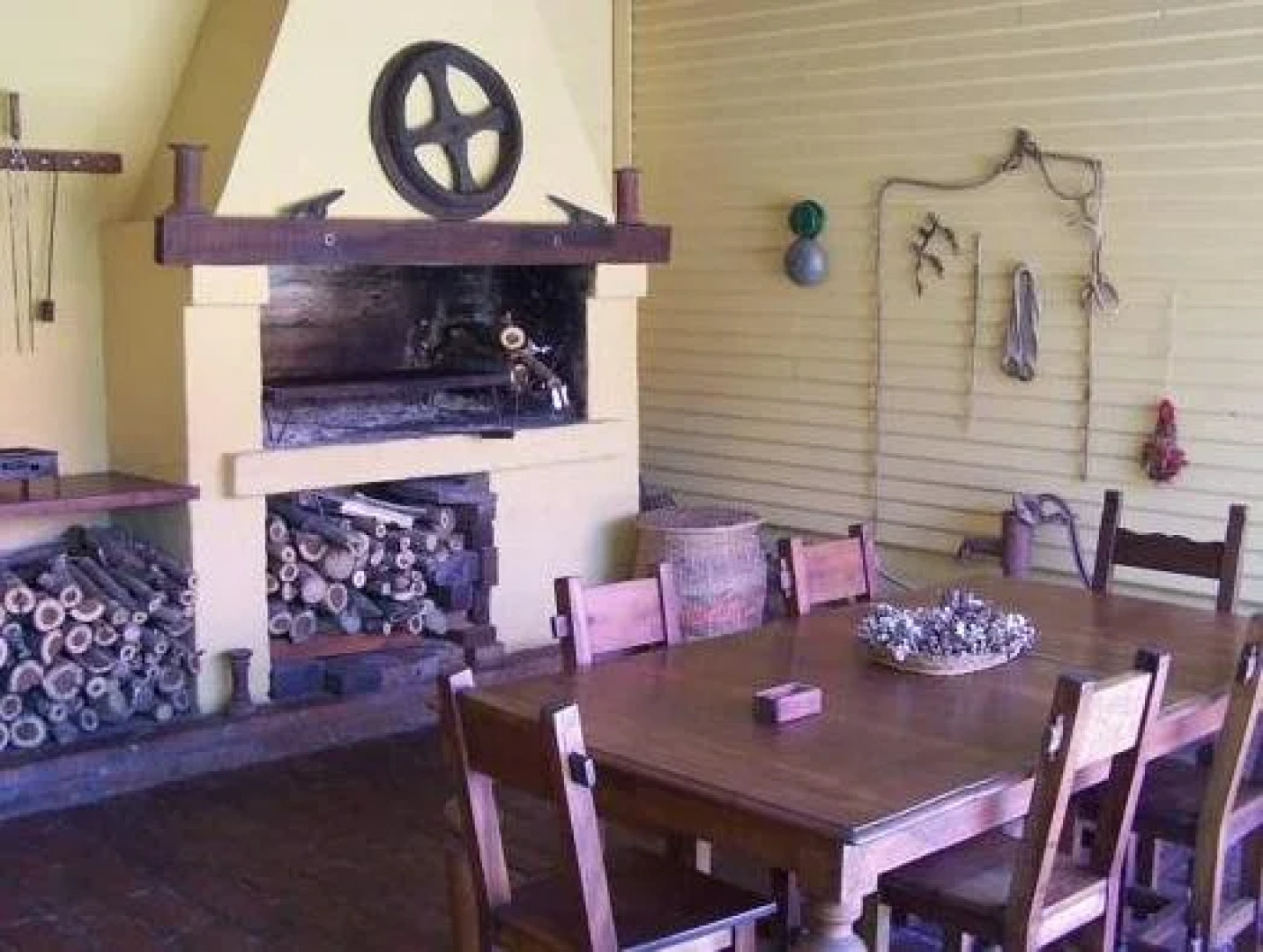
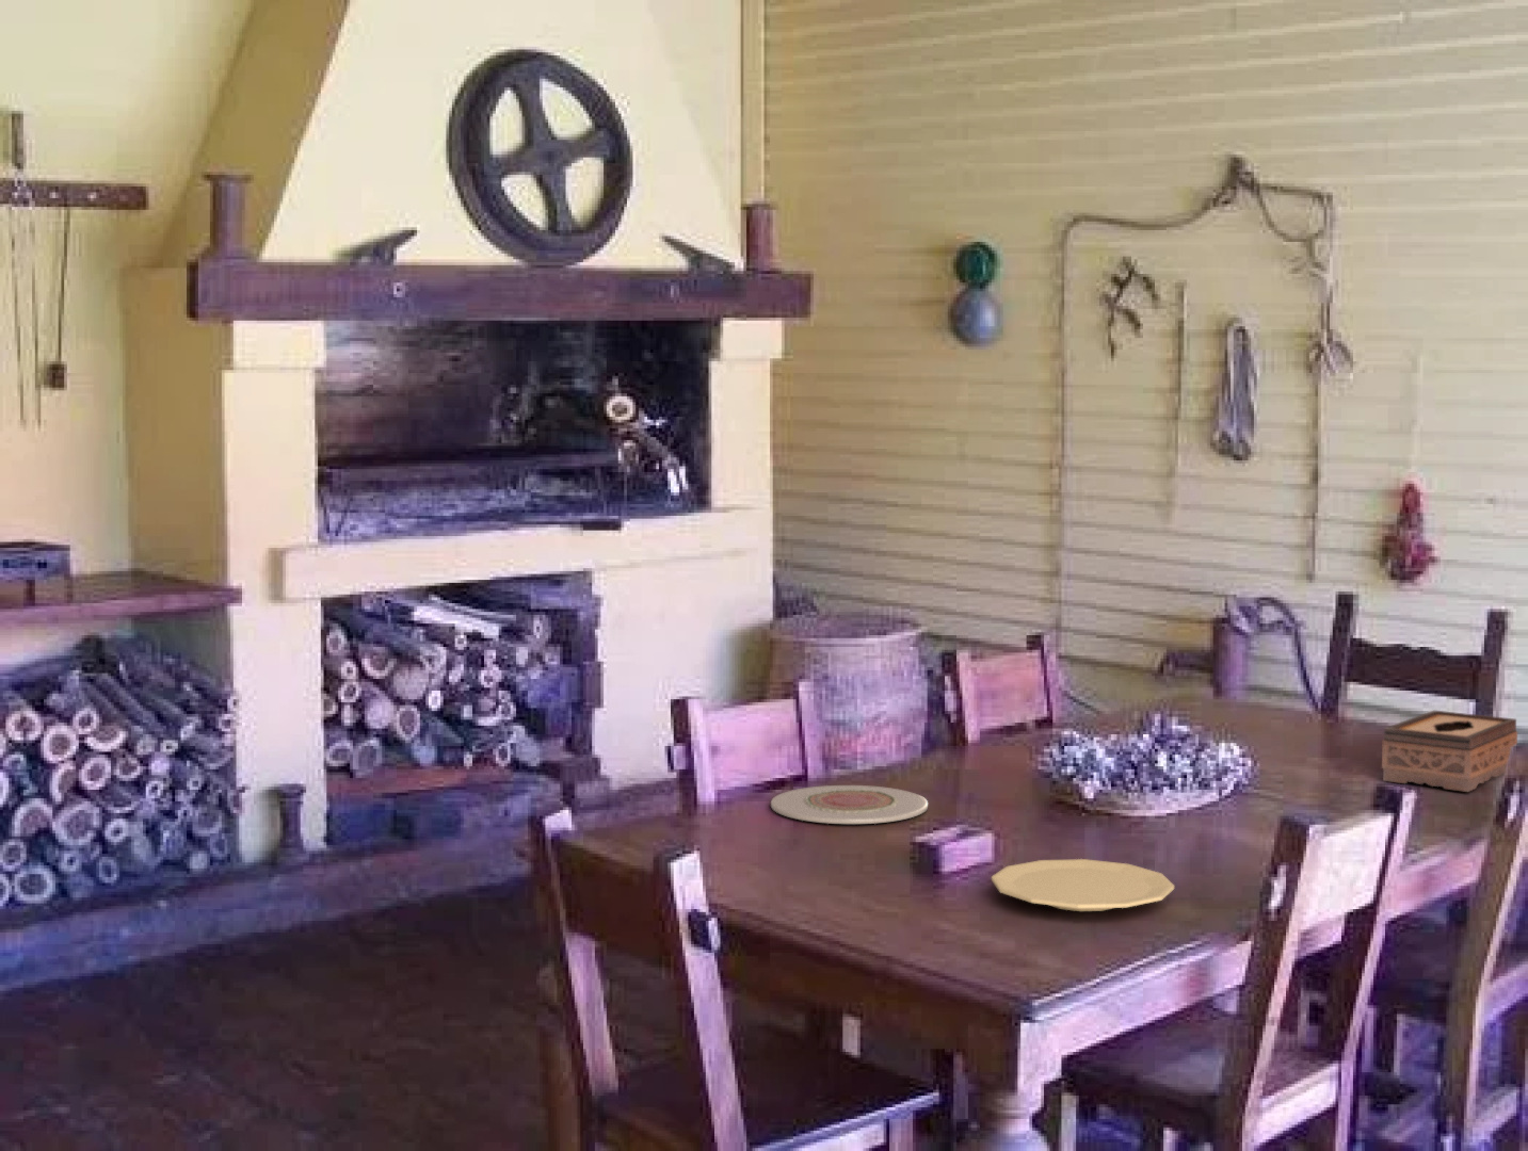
+ tissue box [1380,710,1518,793]
+ plate [991,858,1175,913]
+ plate [769,785,929,825]
